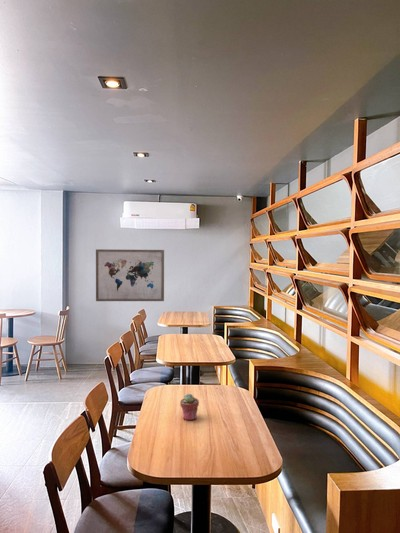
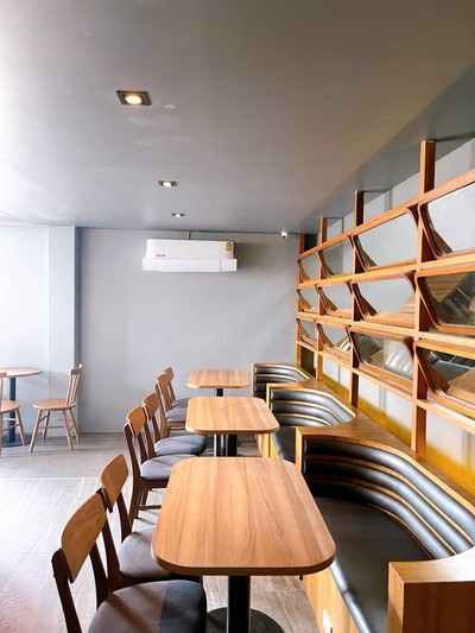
- wall art [95,248,165,302]
- potted succulent [179,393,200,421]
